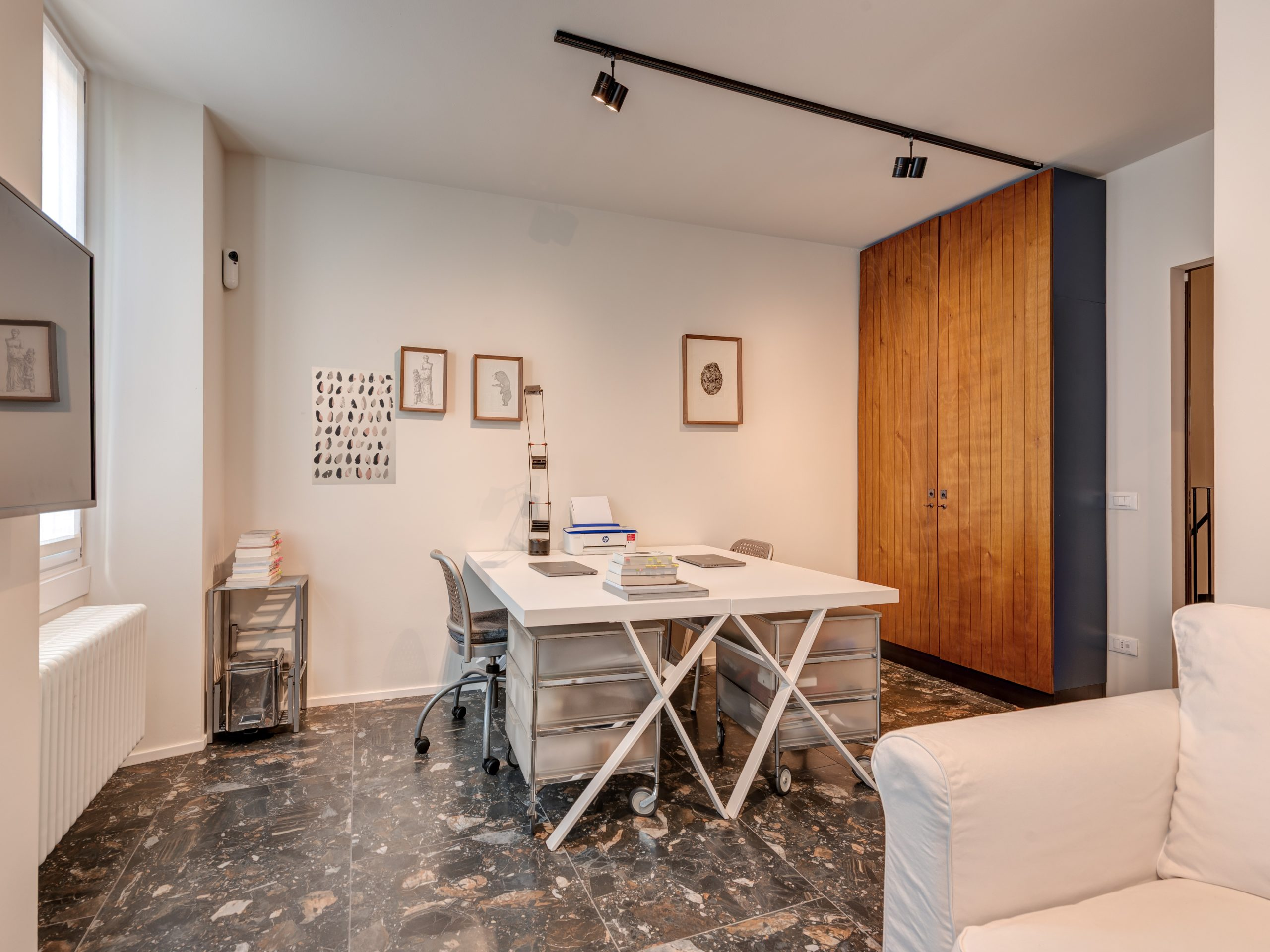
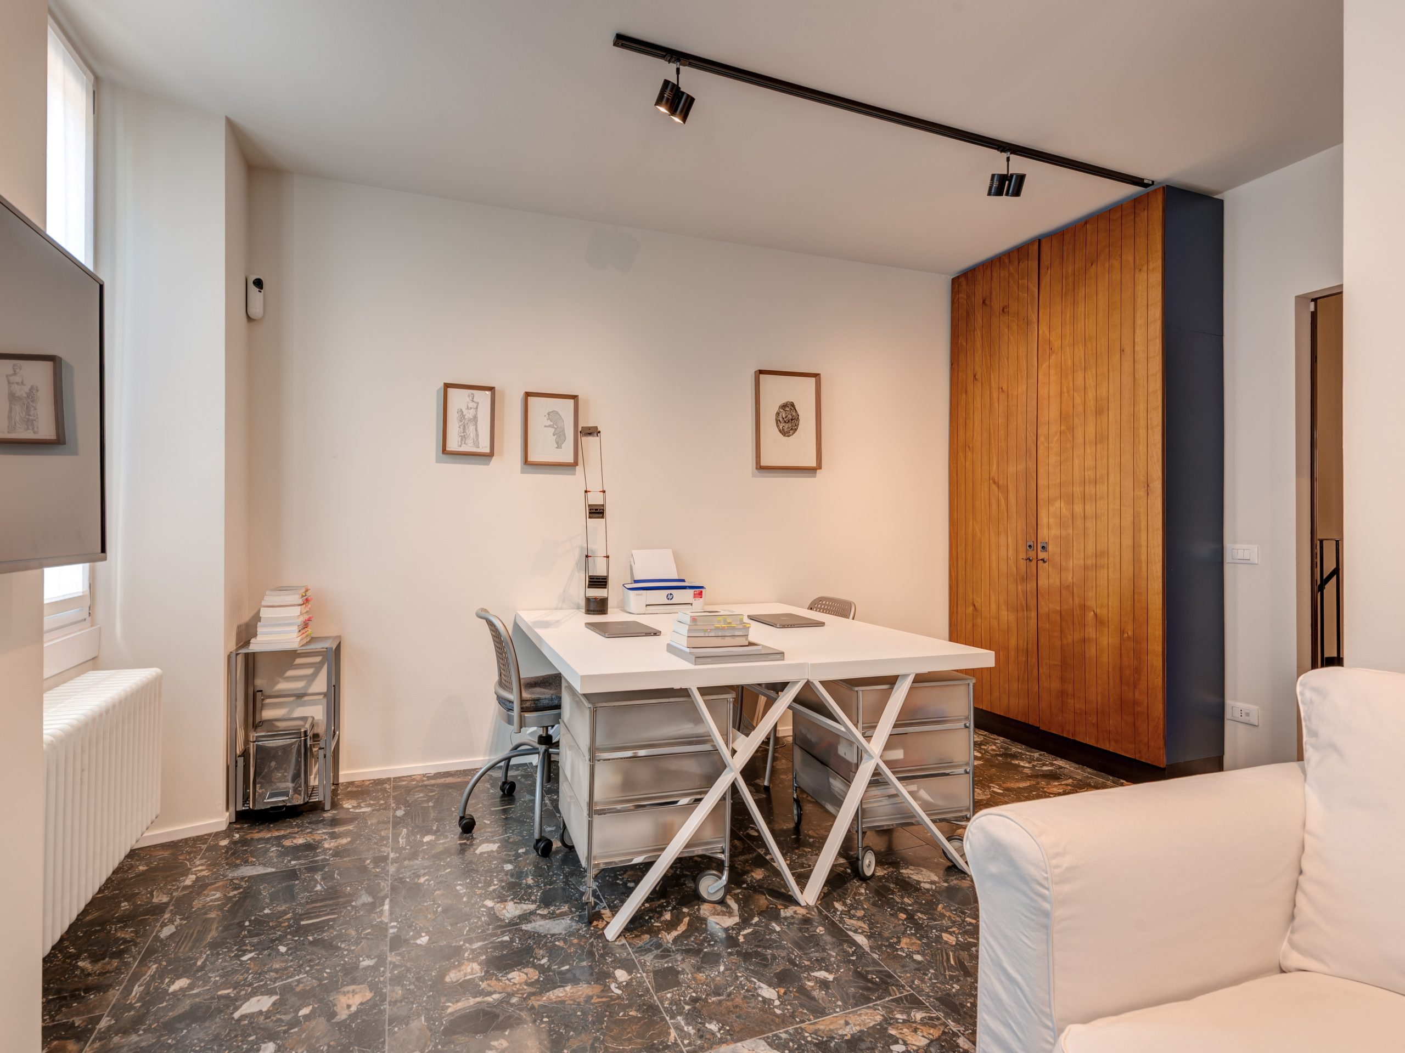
- wall art [311,366,396,485]
